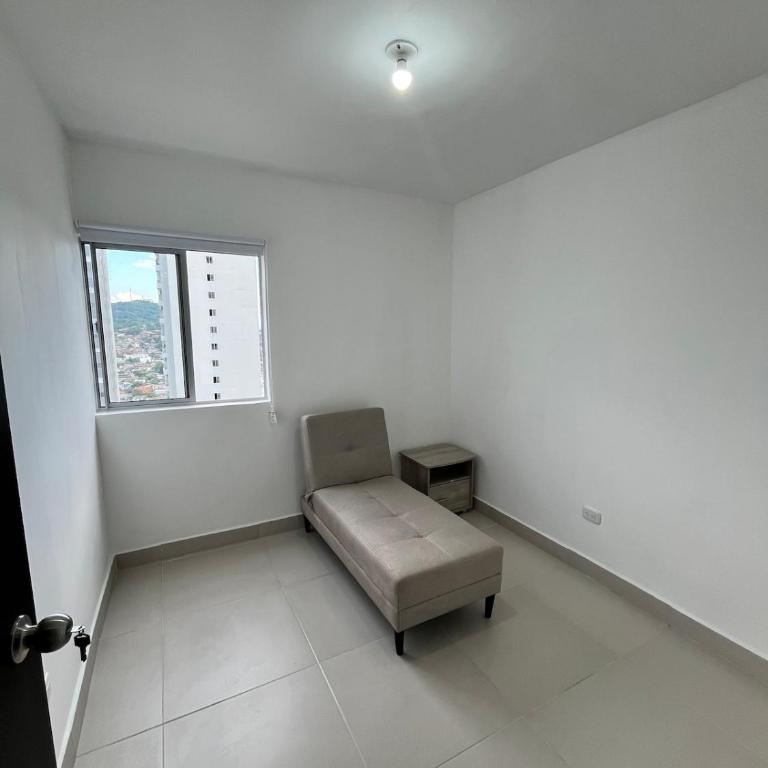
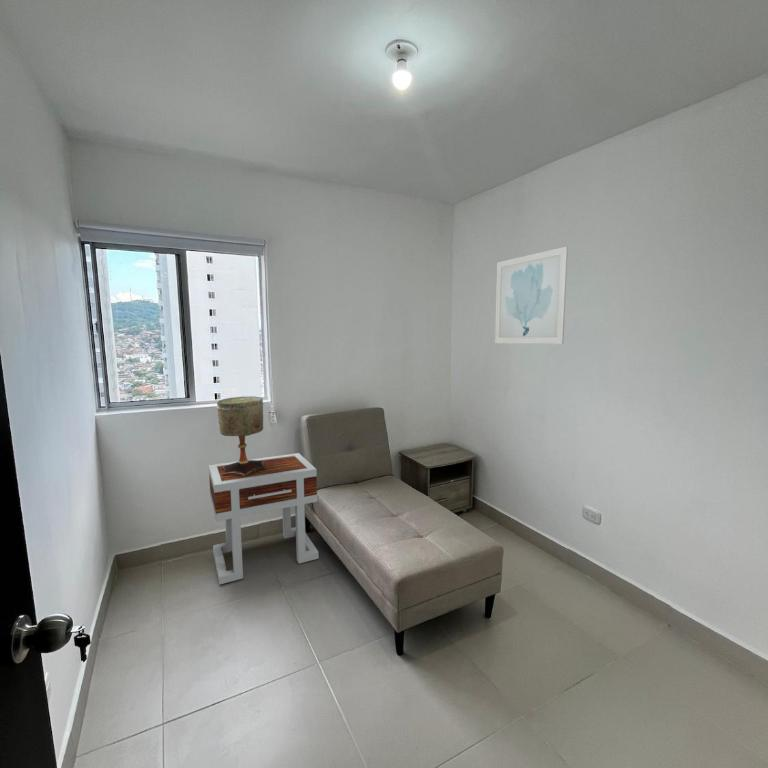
+ wall art [494,246,569,345]
+ table lamp [216,395,266,477]
+ side table [208,452,320,585]
